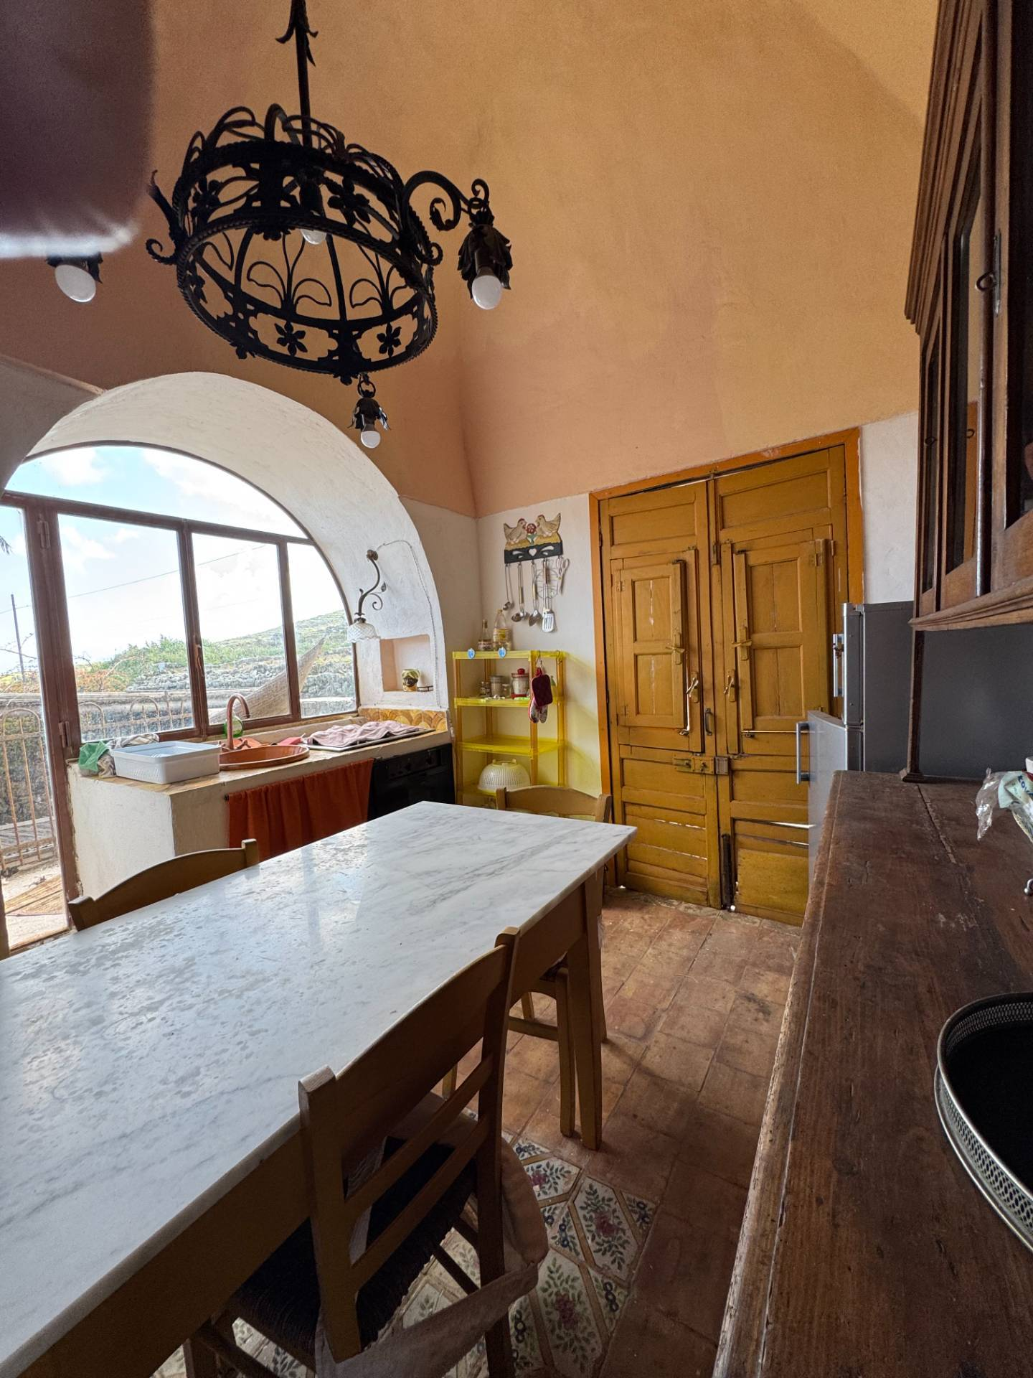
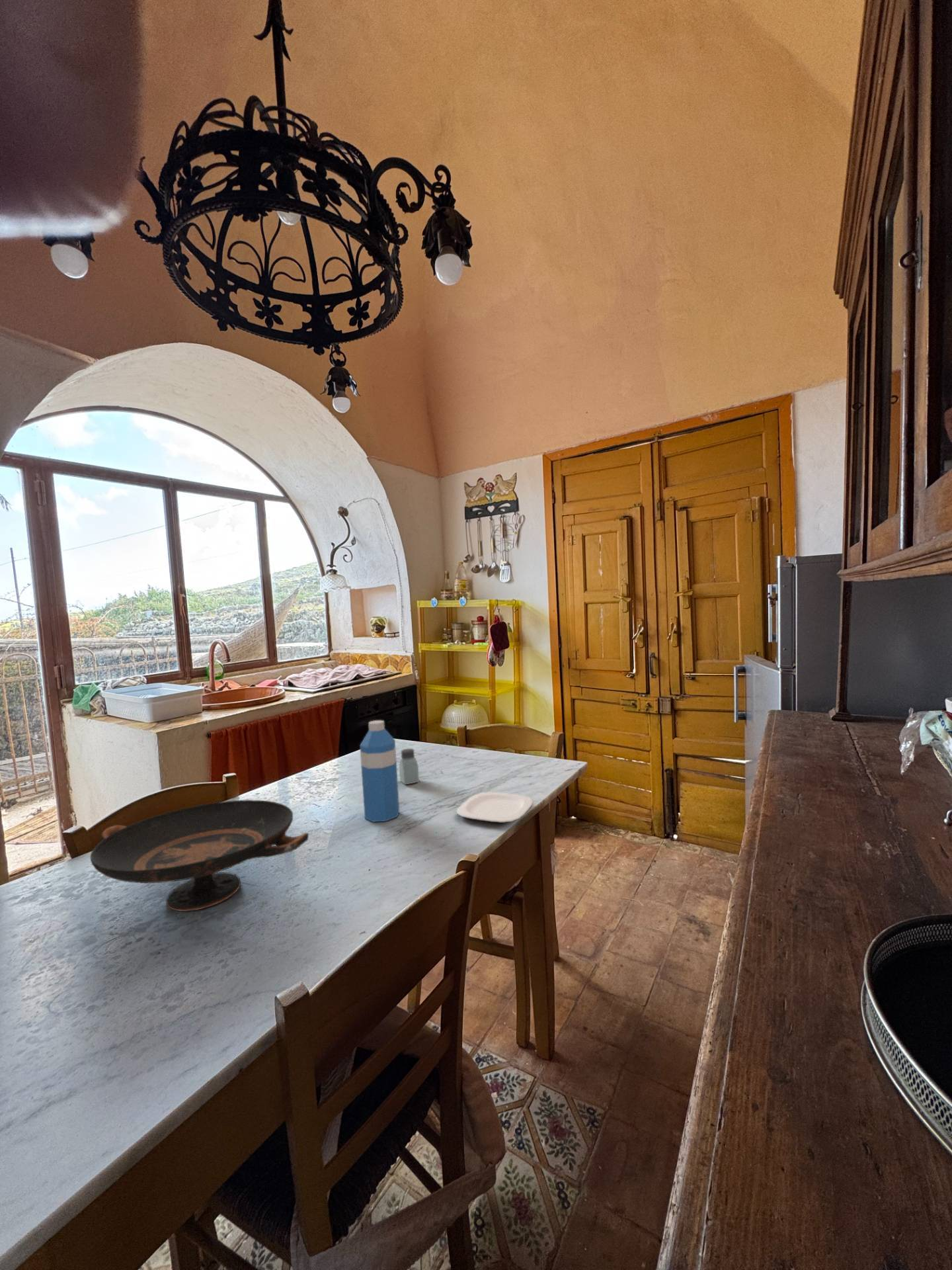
+ saltshaker [399,748,420,785]
+ decorative bowl [89,799,309,913]
+ water bottle [359,720,400,823]
+ plate [456,792,534,824]
